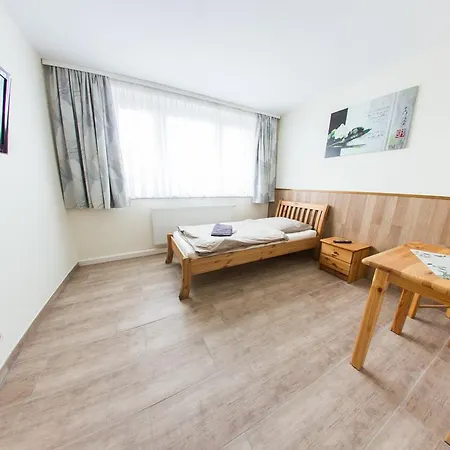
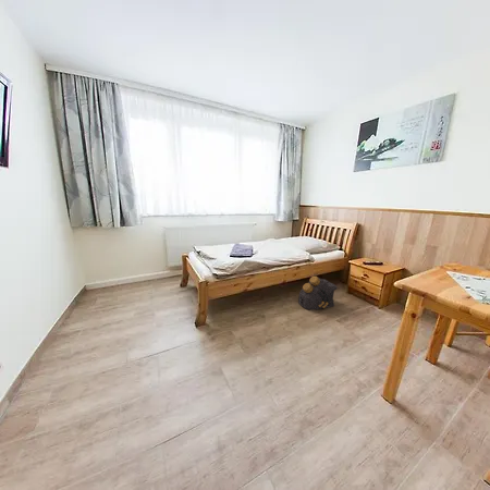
+ backpack [297,275,338,310]
